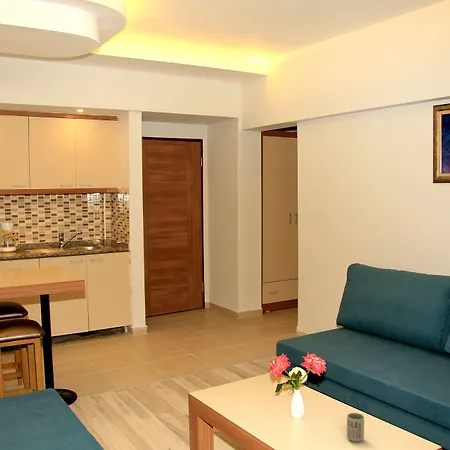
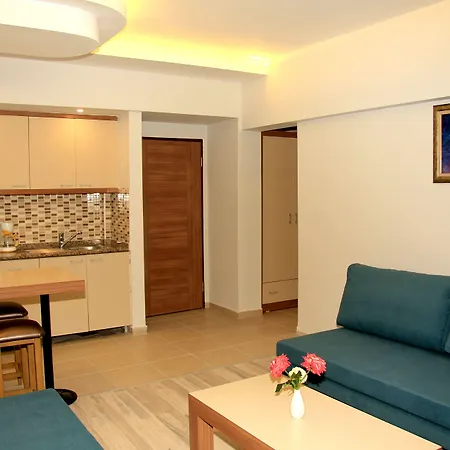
- cup [346,412,365,443]
